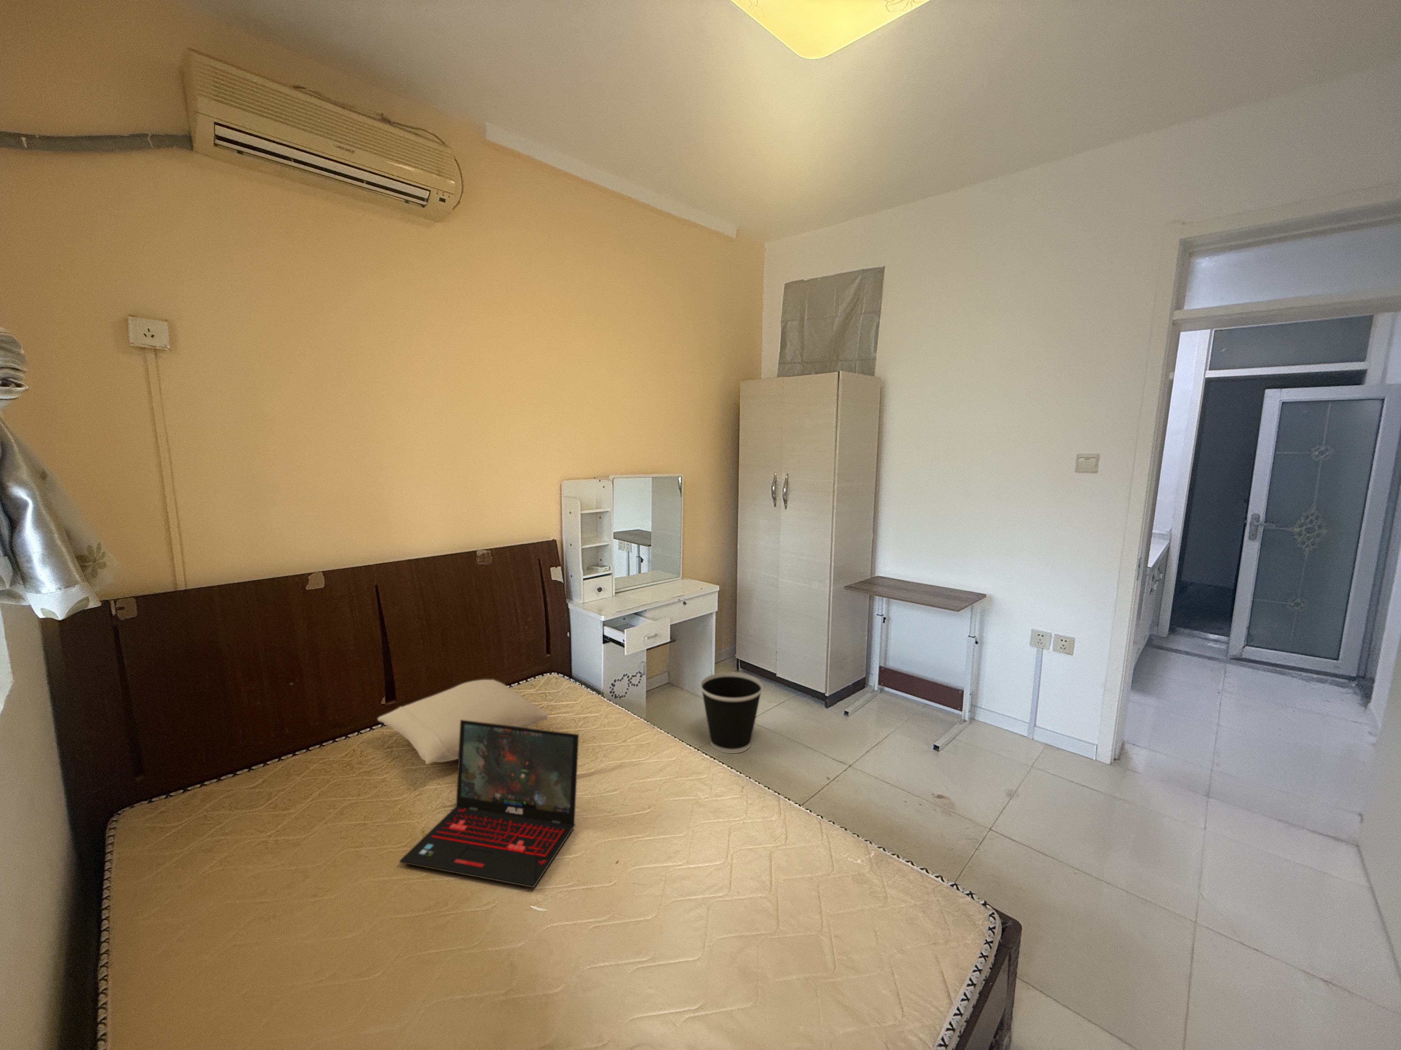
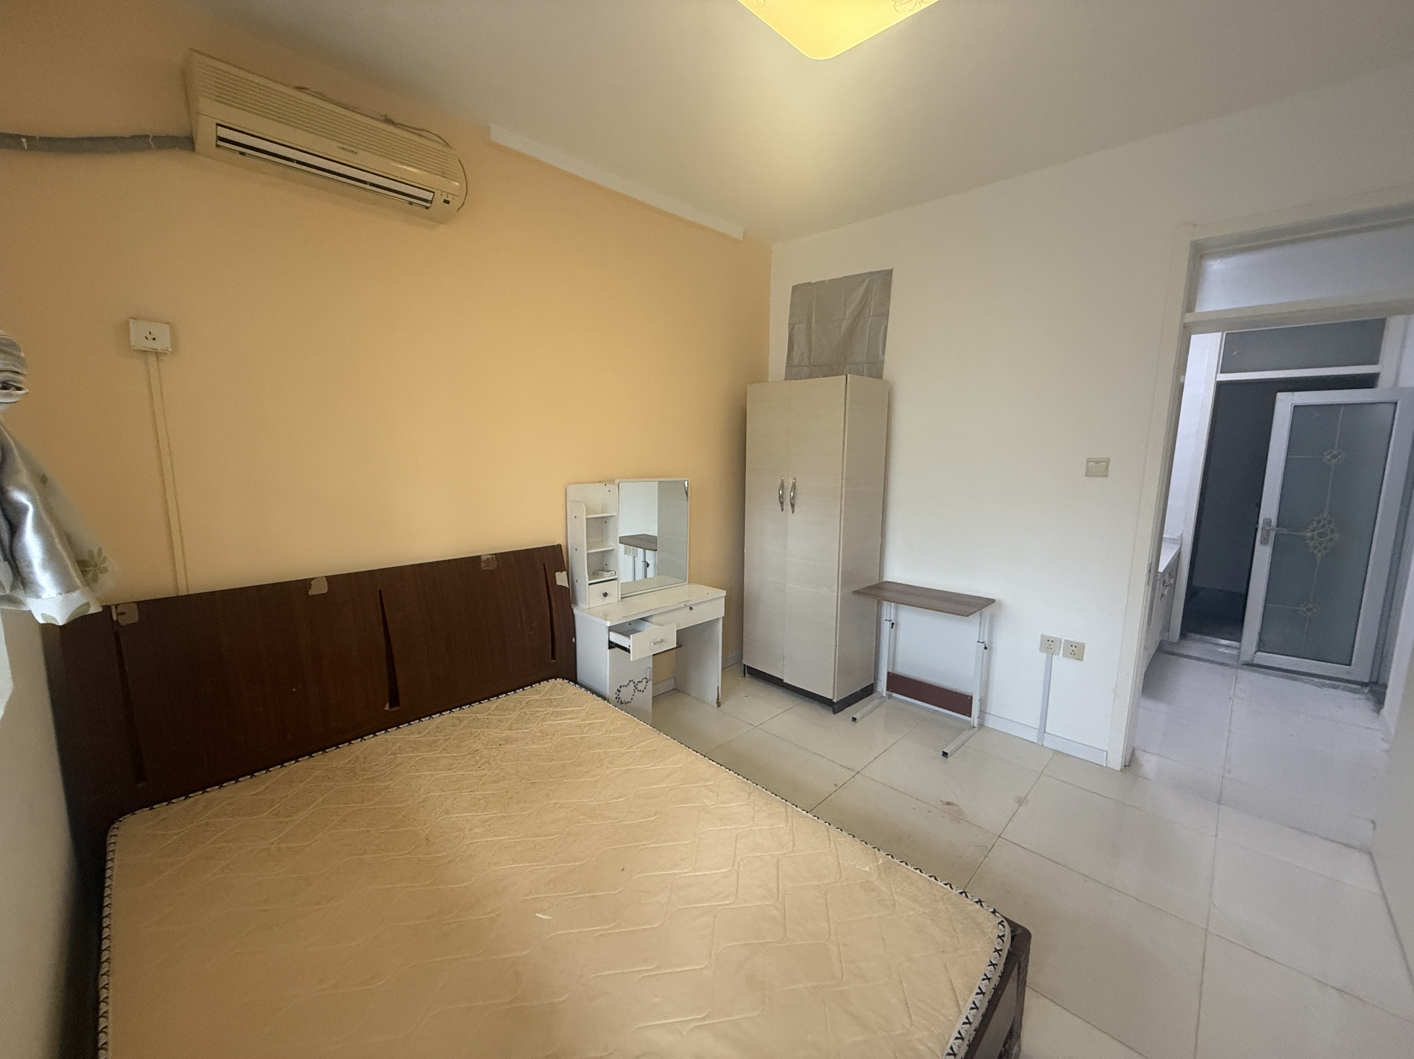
- pillow [377,679,548,765]
- laptop [399,720,579,888]
- wastebasket [699,672,763,753]
